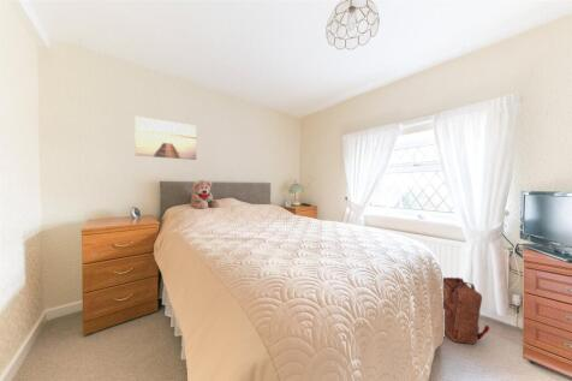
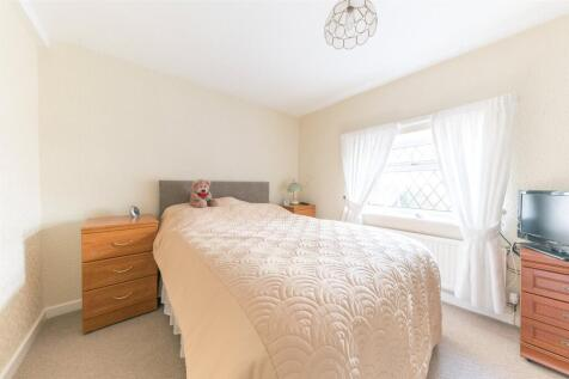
- wall art [133,115,197,161]
- backpack [442,276,490,345]
